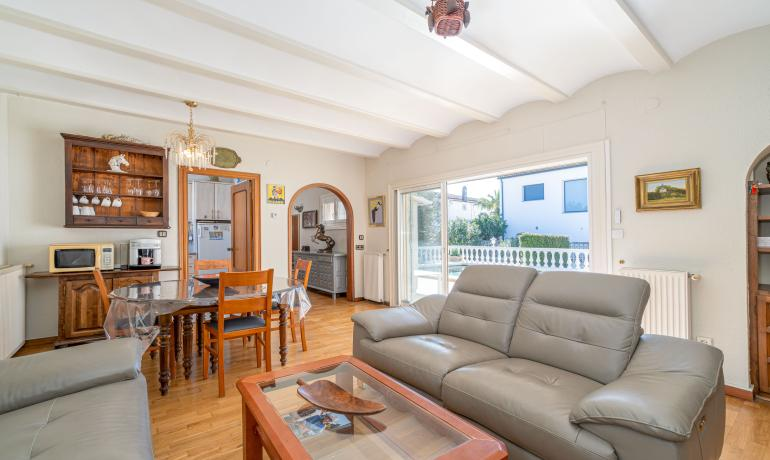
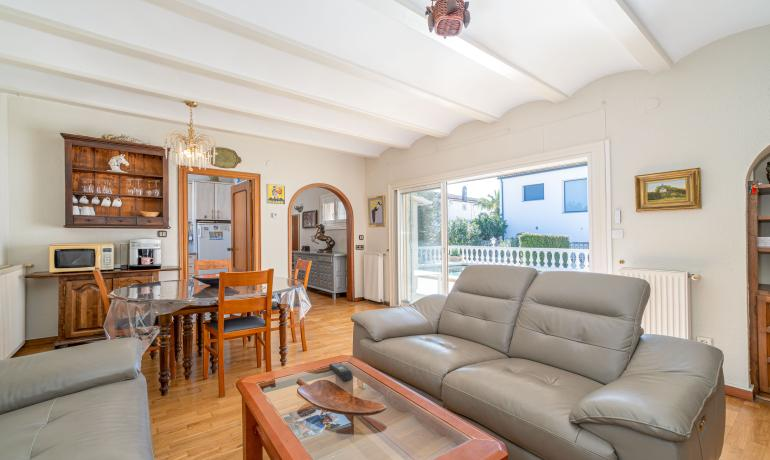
+ remote control [328,362,353,382]
